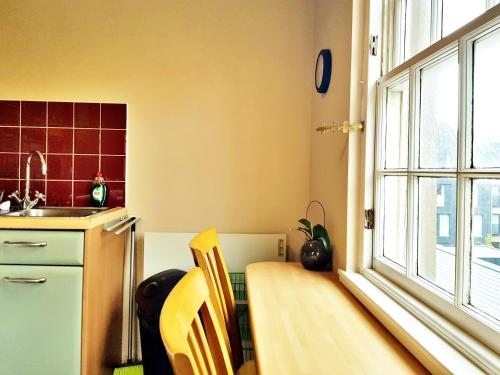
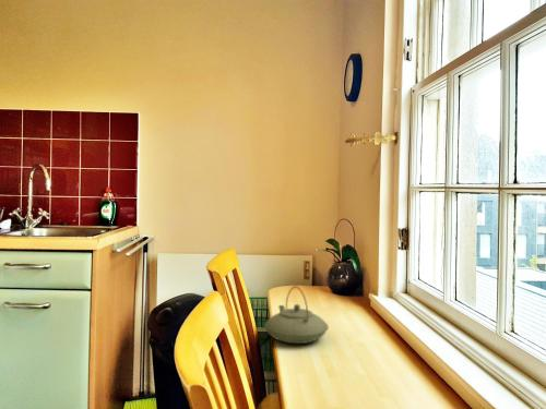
+ teapot [263,285,330,345]
